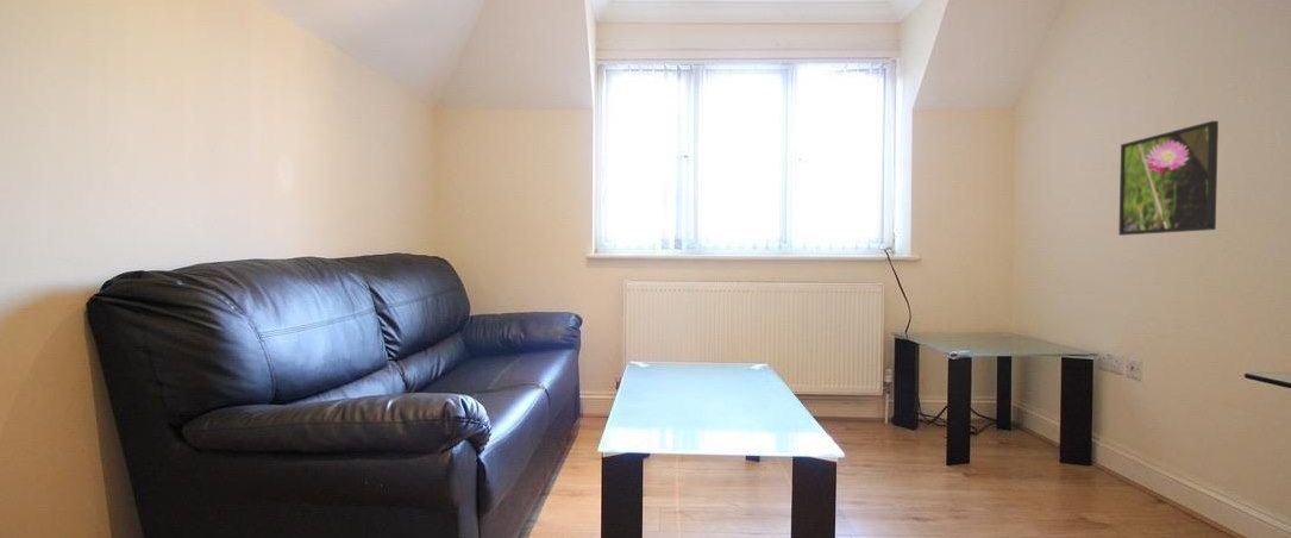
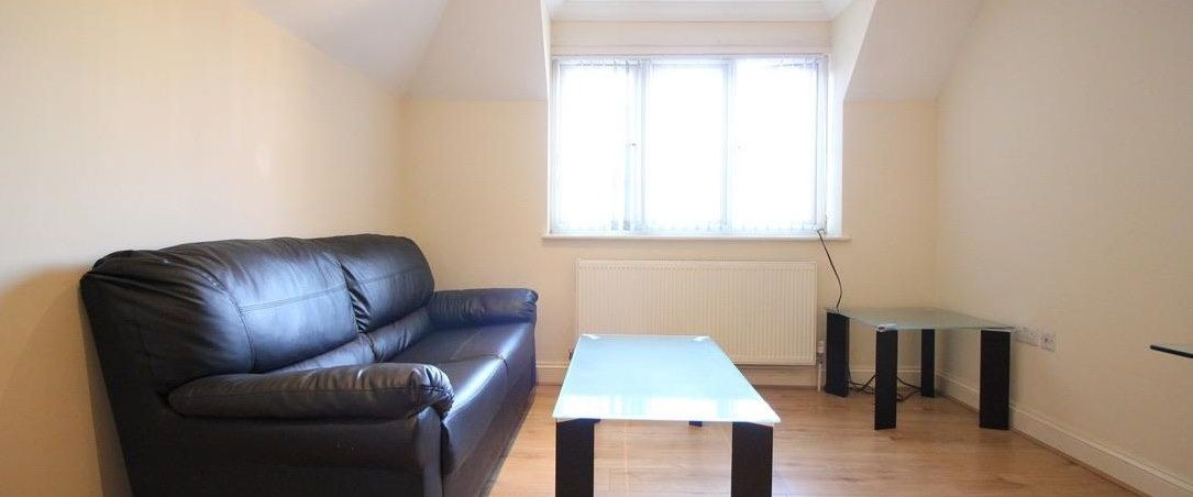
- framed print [1117,120,1220,237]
